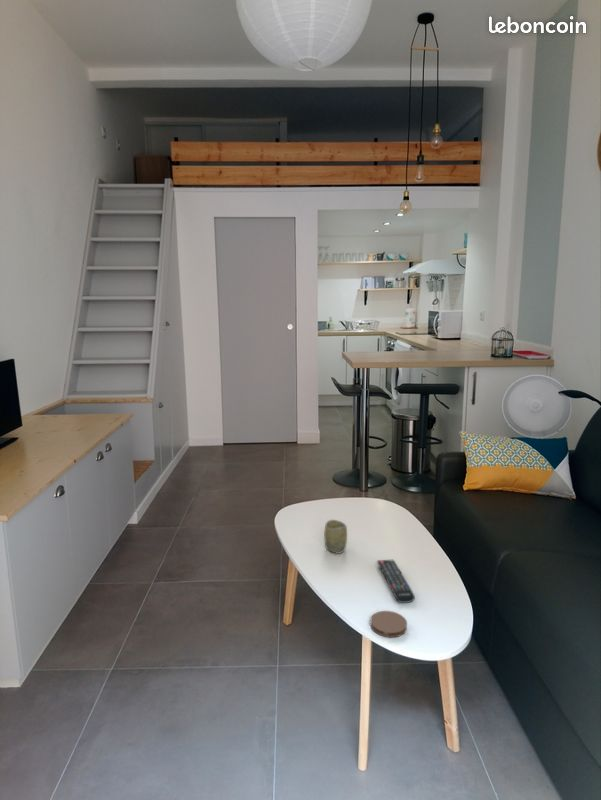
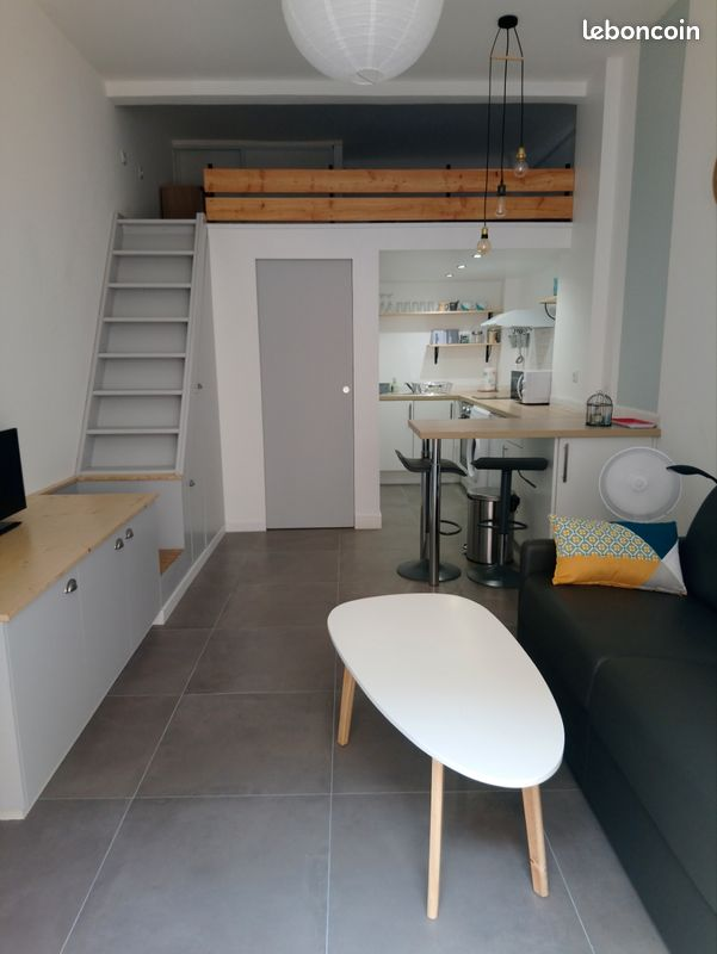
- coaster [369,610,408,639]
- cup [323,519,348,555]
- remote control [376,559,416,604]
